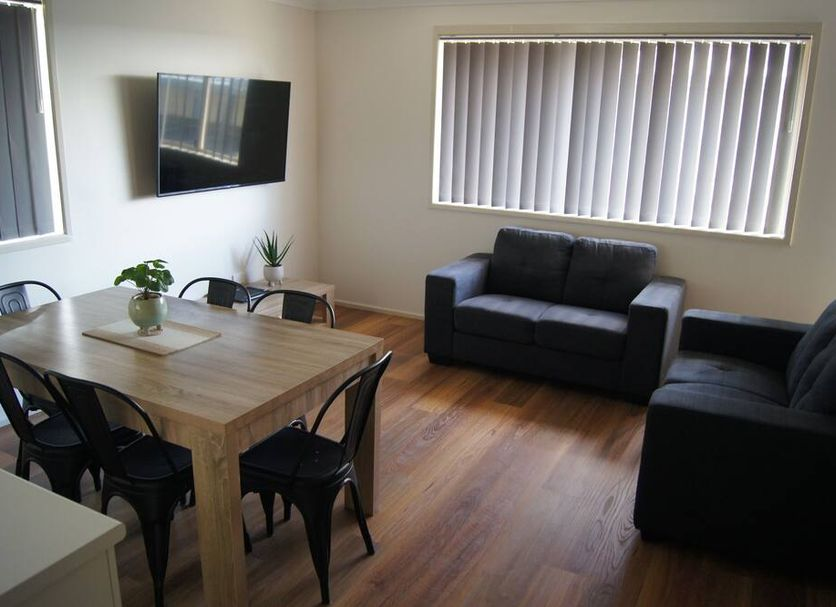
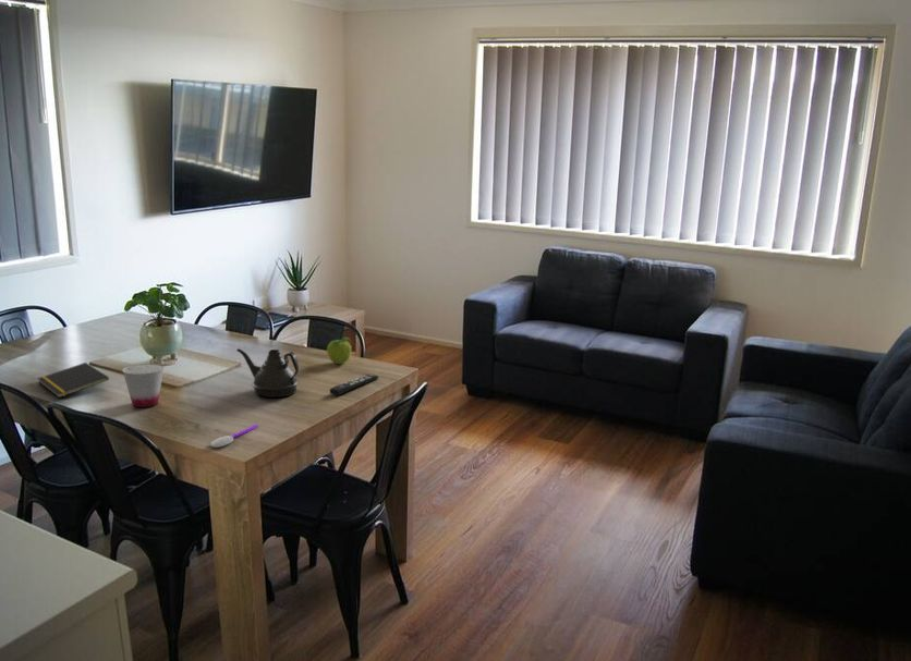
+ remote control [328,374,379,396]
+ notepad [37,362,110,399]
+ cup [122,363,165,408]
+ spoon [209,424,259,449]
+ fruit [326,336,352,365]
+ teapot [235,347,300,399]
